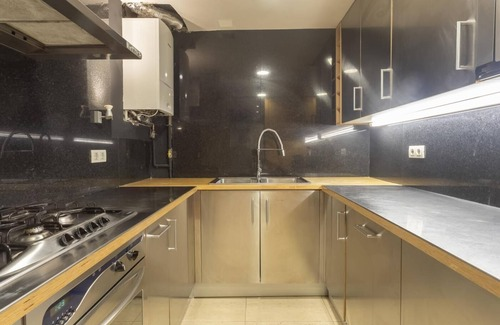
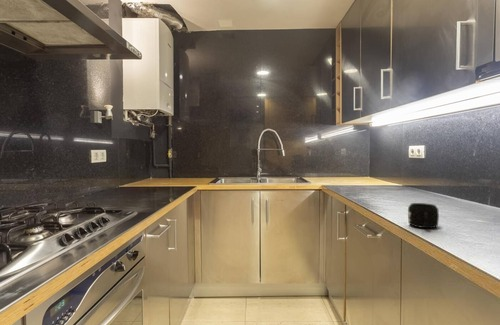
+ mug [407,202,440,229]
